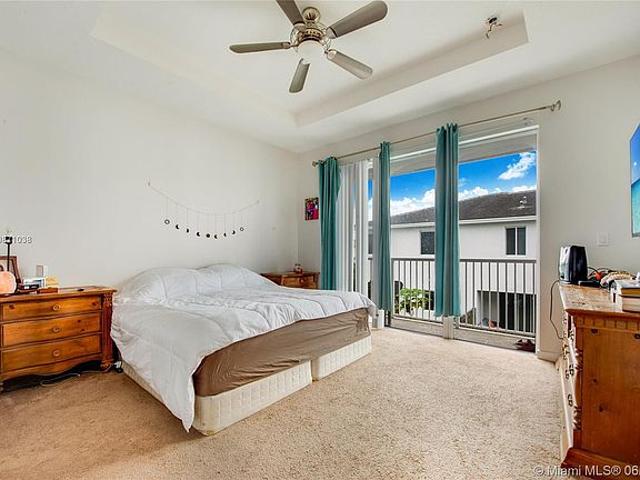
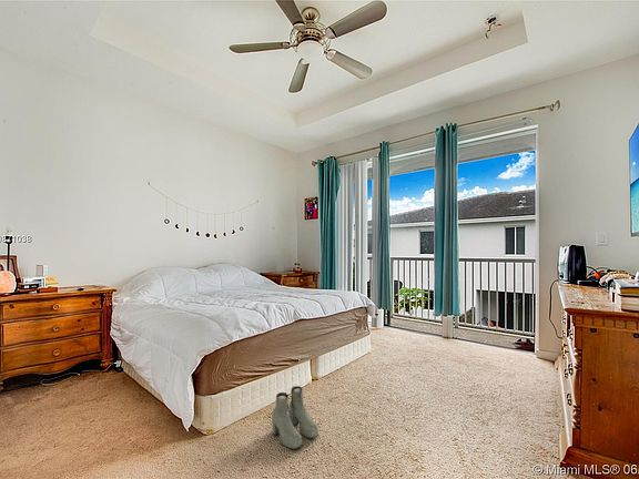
+ boots [271,385,320,450]
